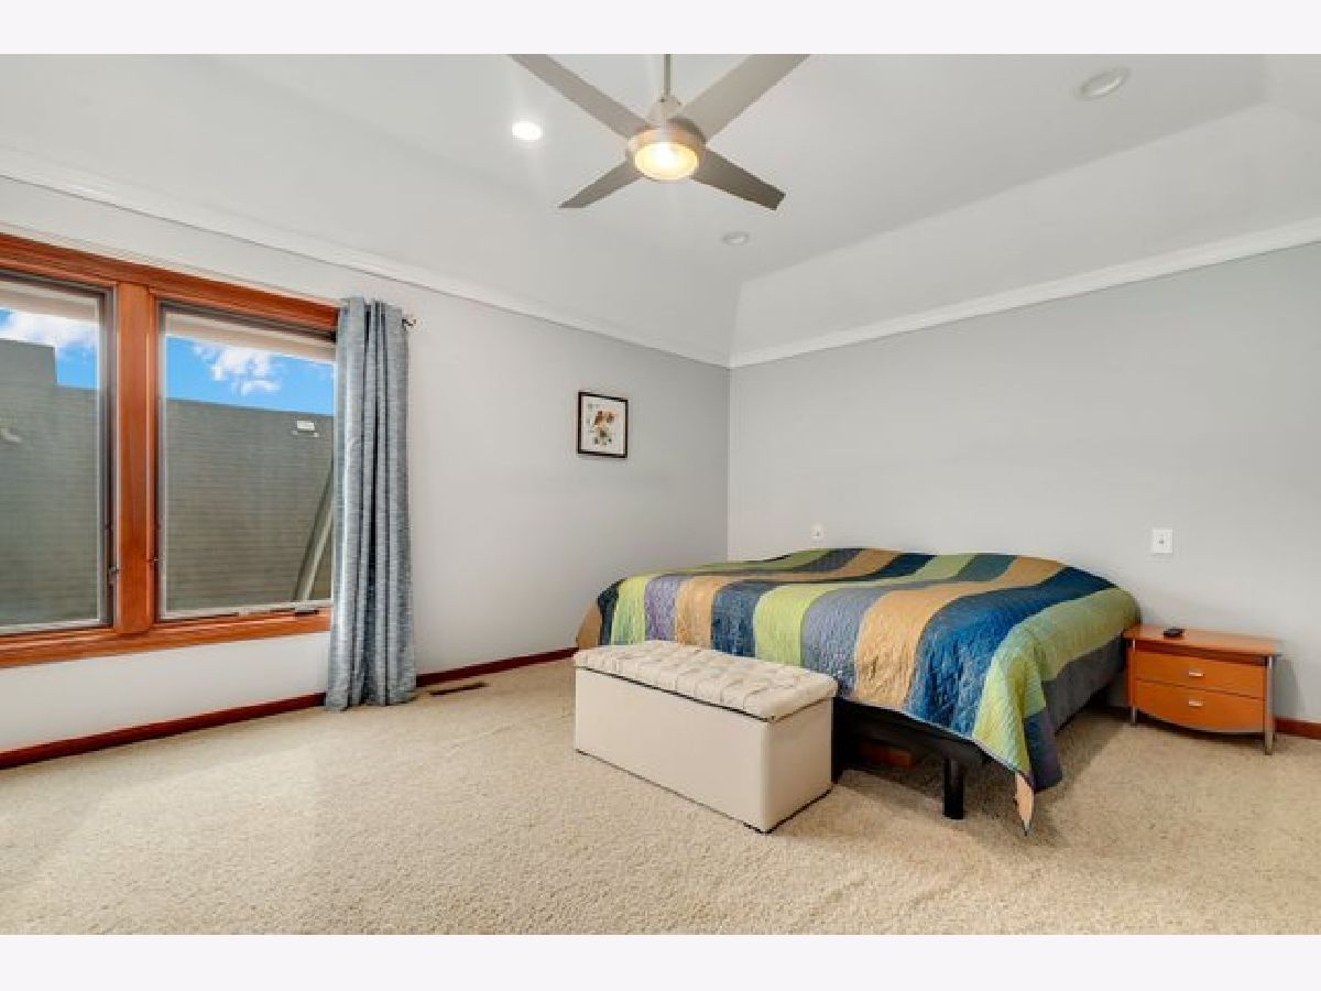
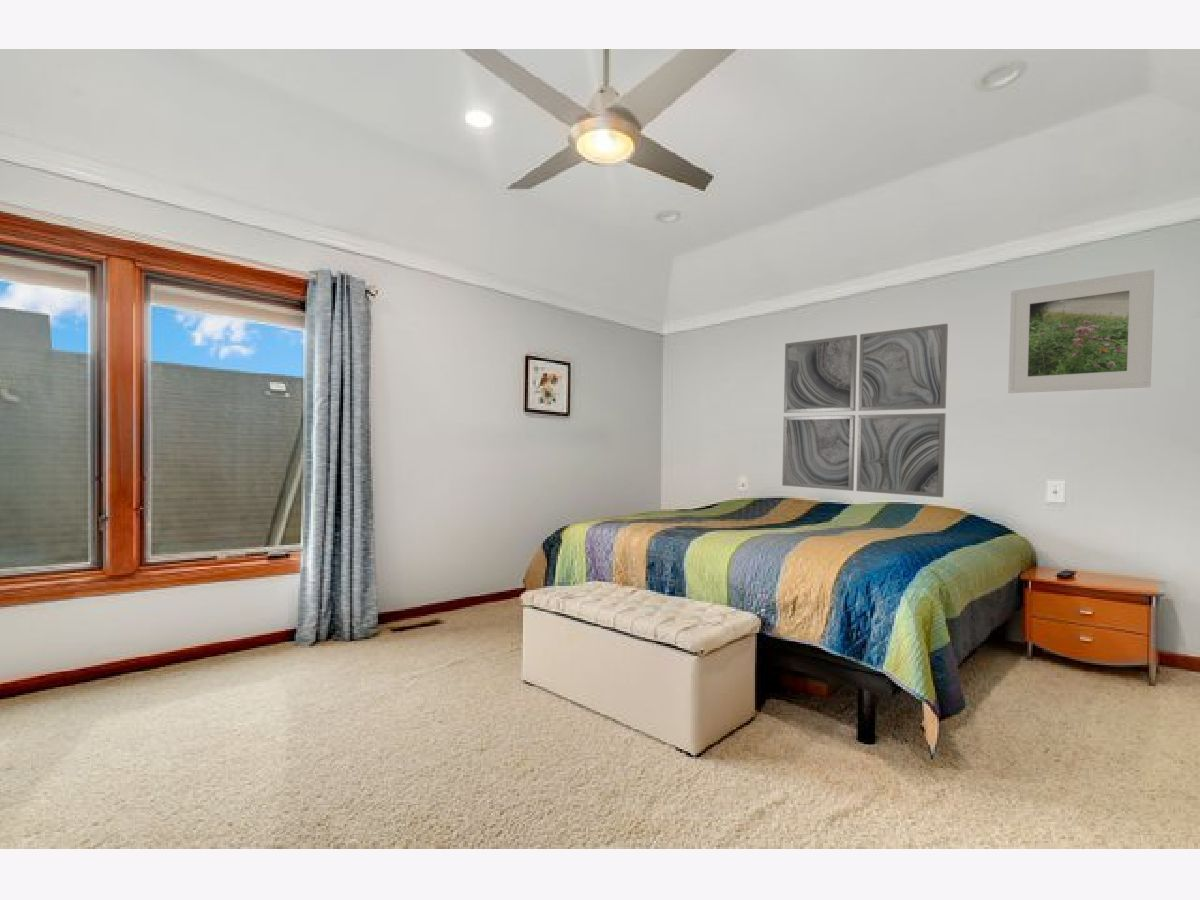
+ wall art [781,323,949,498]
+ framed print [1007,269,1155,394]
